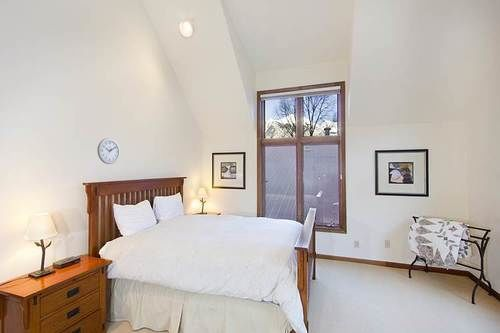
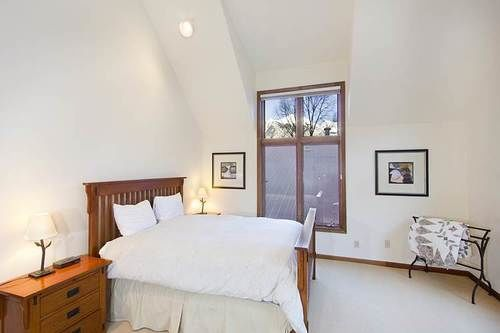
- wall clock [96,137,121,165]
